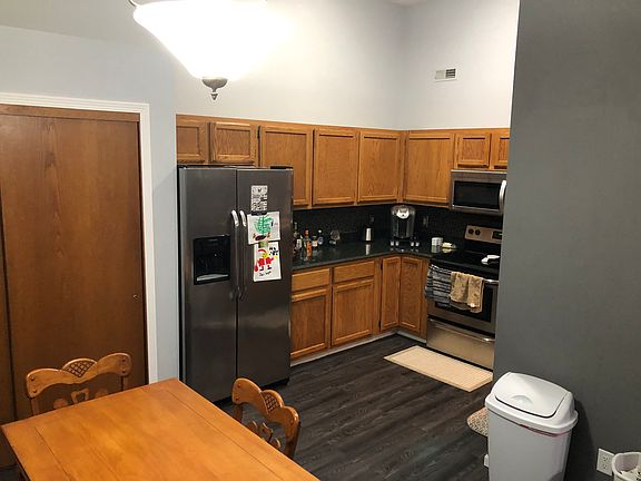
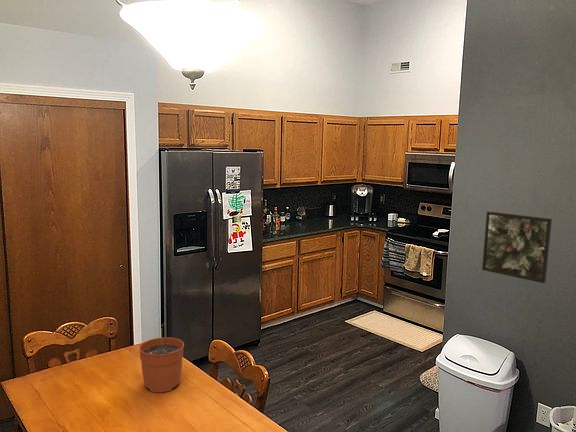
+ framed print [481,211,553,284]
+ plant pot [138,322,185,393]
